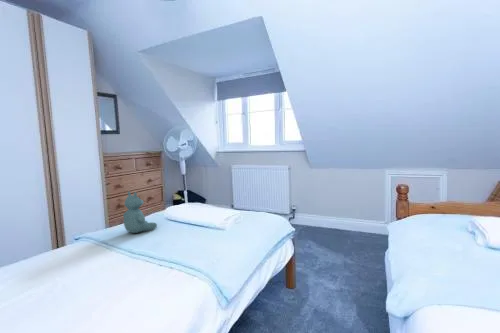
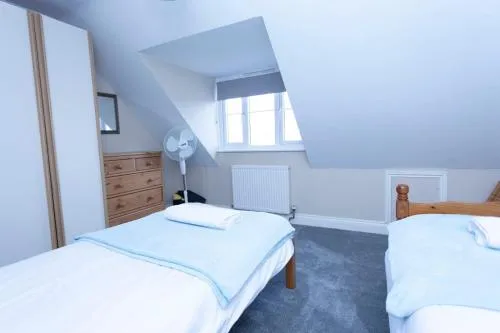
- stuffed bear [122,190,158,234]
